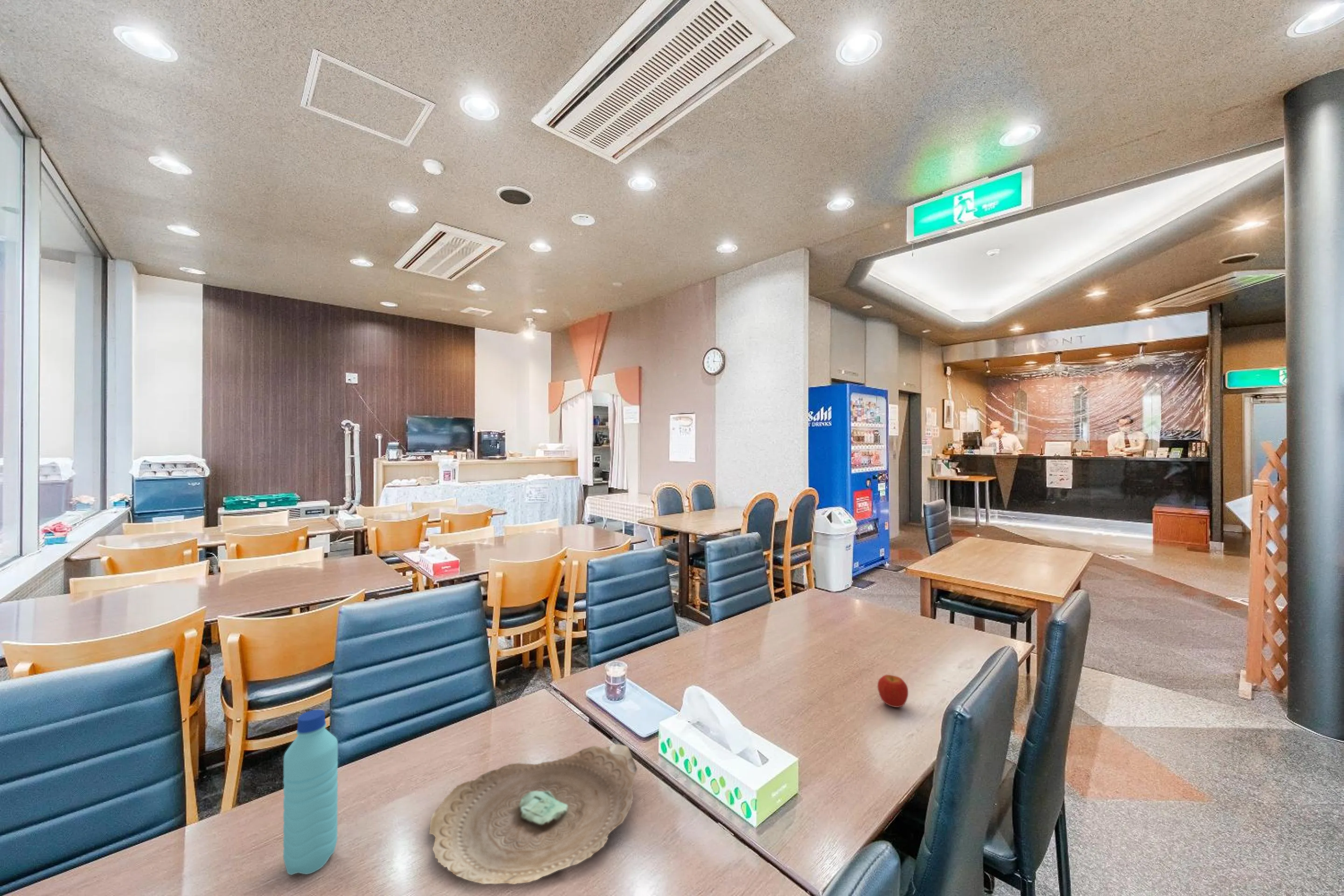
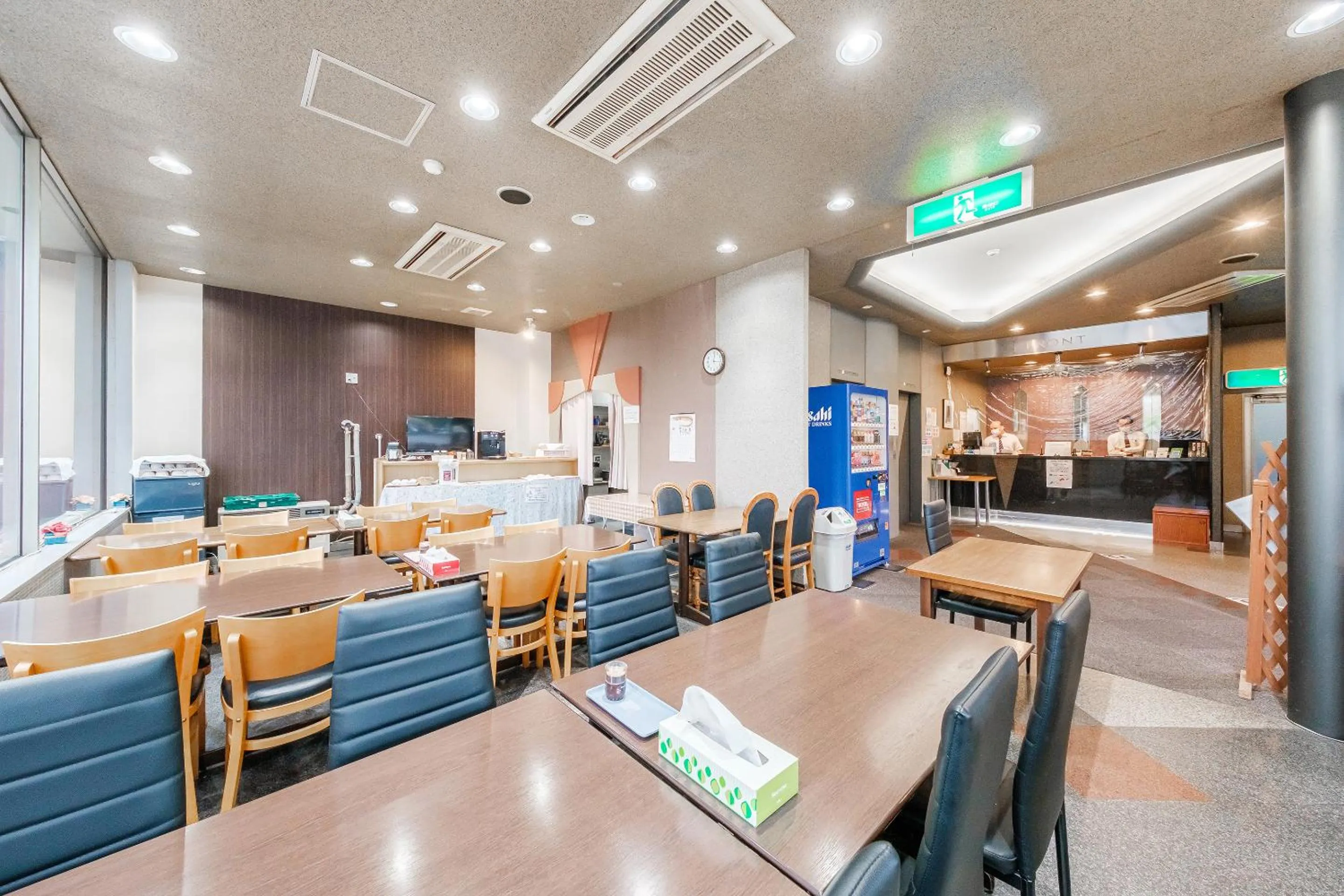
- decorative bowl [429,743,637,885]
- apple [877,674,909,708]
- water bottle [283,709,338,875]
